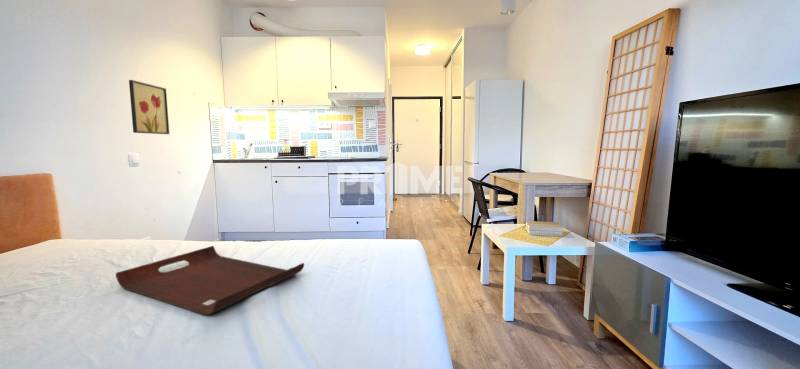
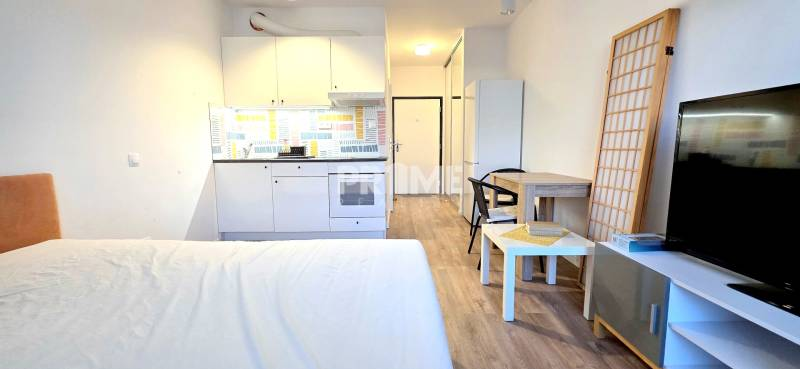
- wall art [128,79,170,135]
- serving tray [115,245,305,316]
